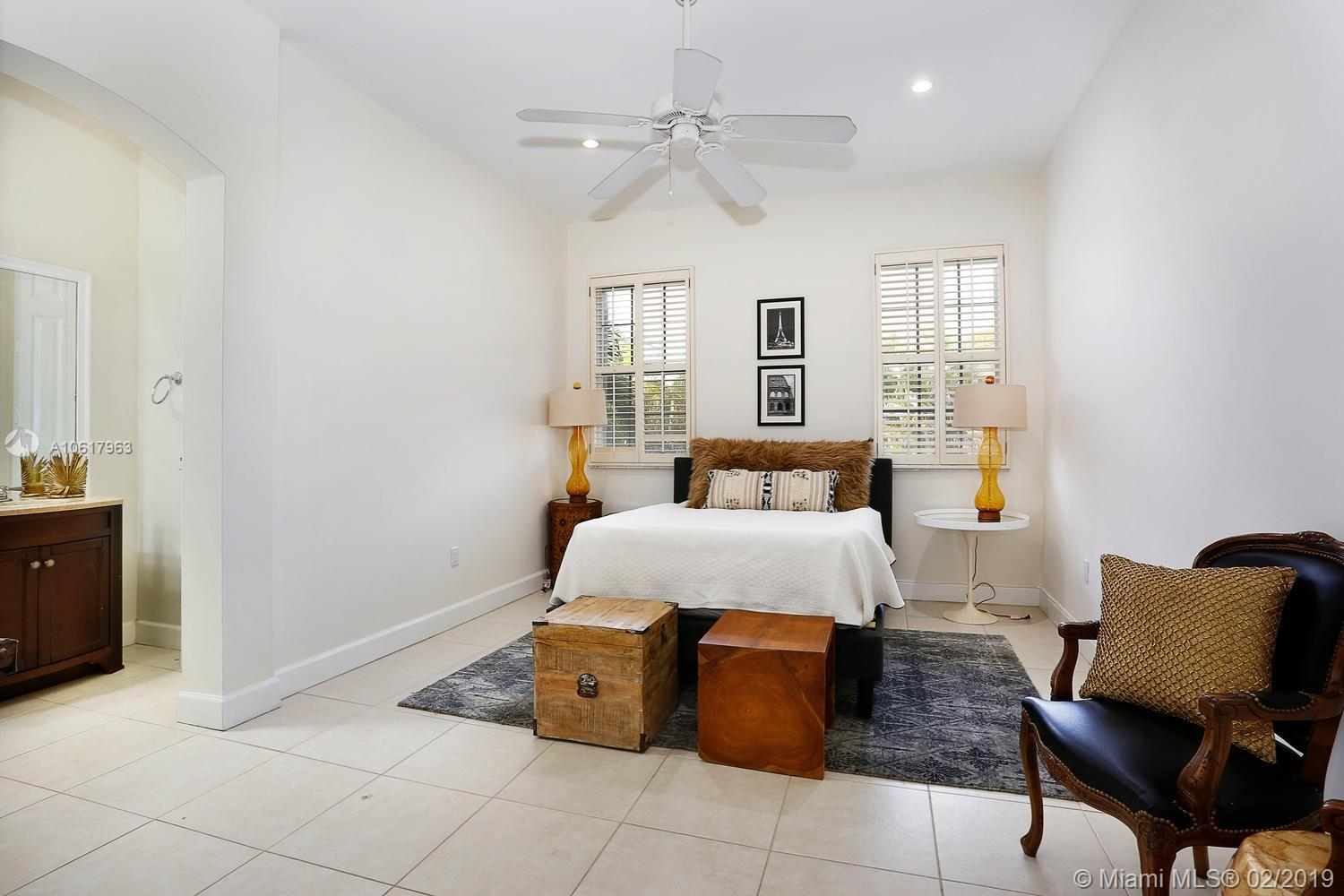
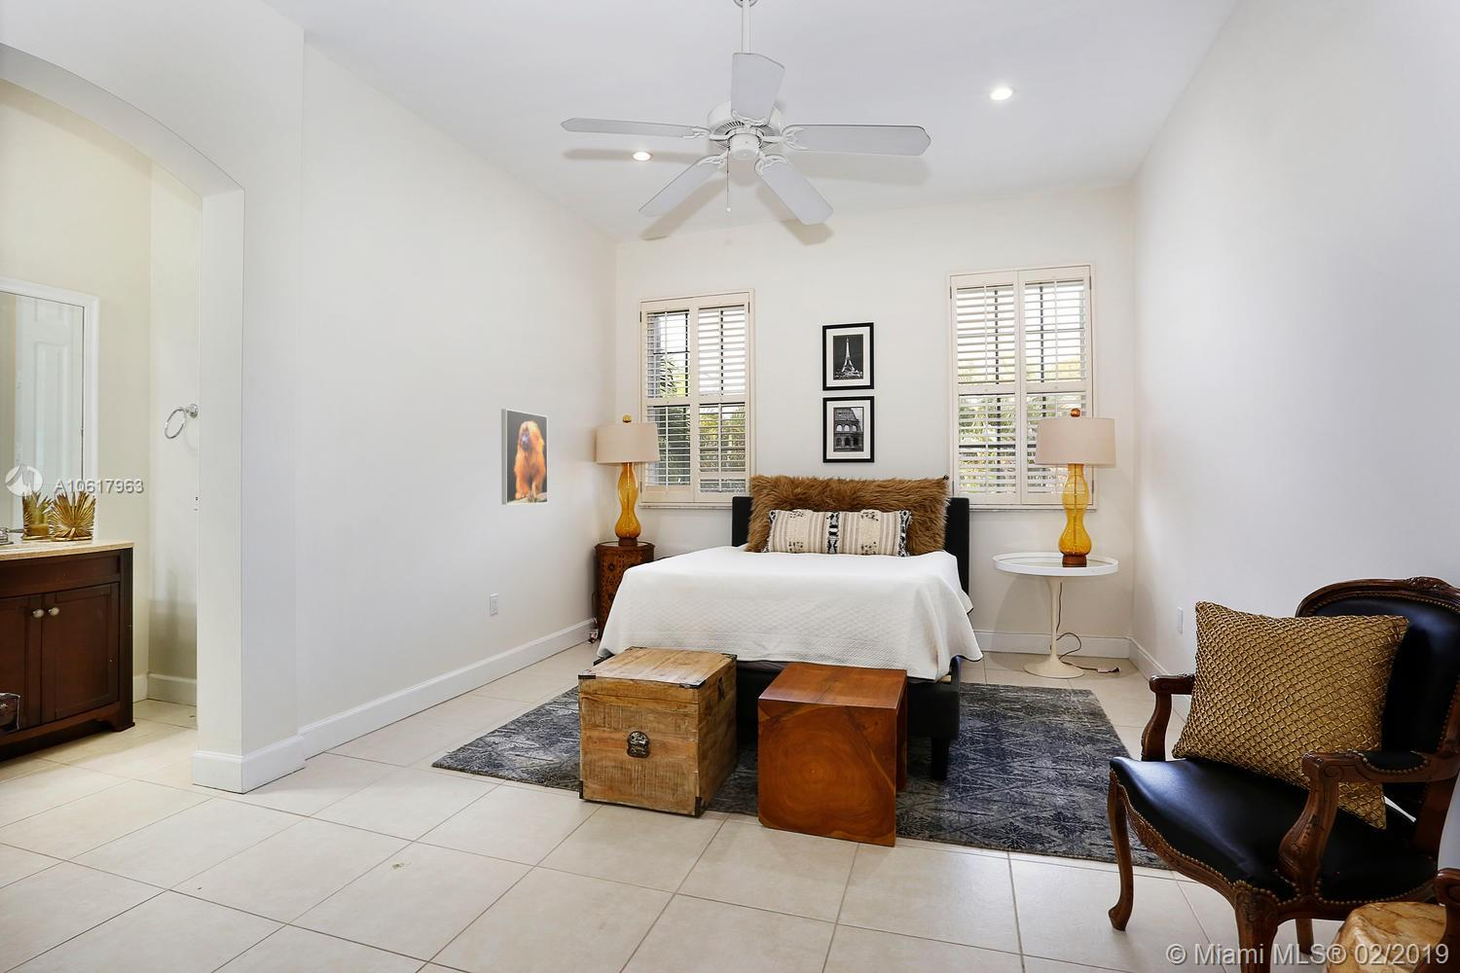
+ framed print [501,407,549,505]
